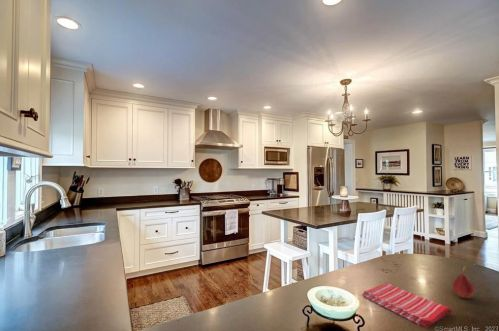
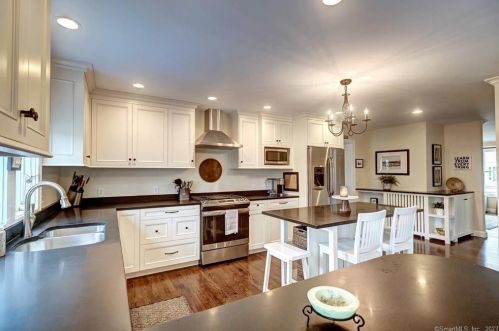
- dish towel [361,282,453,329]
- fruit [451,265,476,299]
